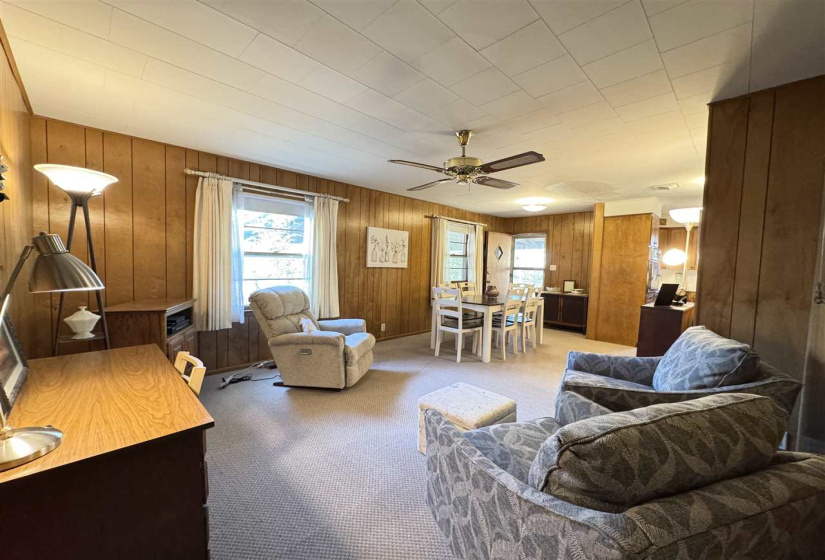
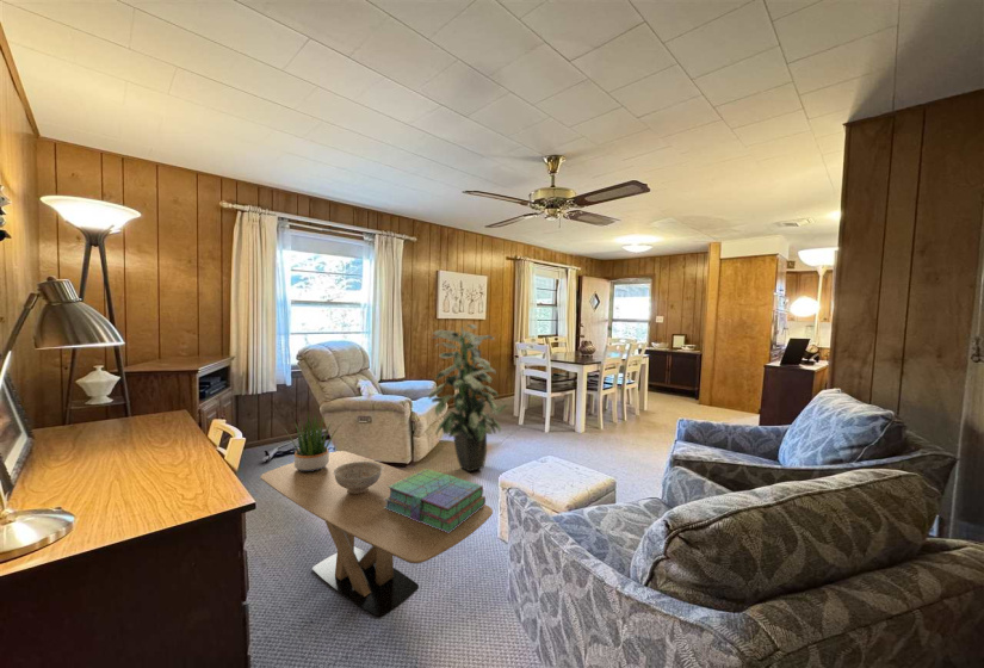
+ potted plant [284,410,345,471]
+ decorative bowl [334,462,383,494]
+ coffee table [260,450,494,618]
+ indoor plant [427,323,508,472]
+ stack of books [384,468,487,533]
